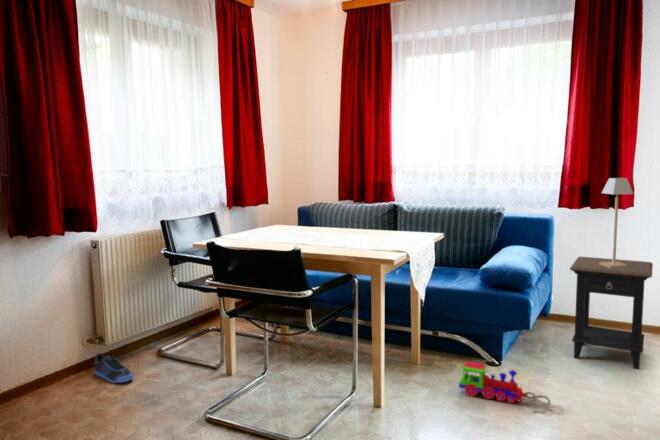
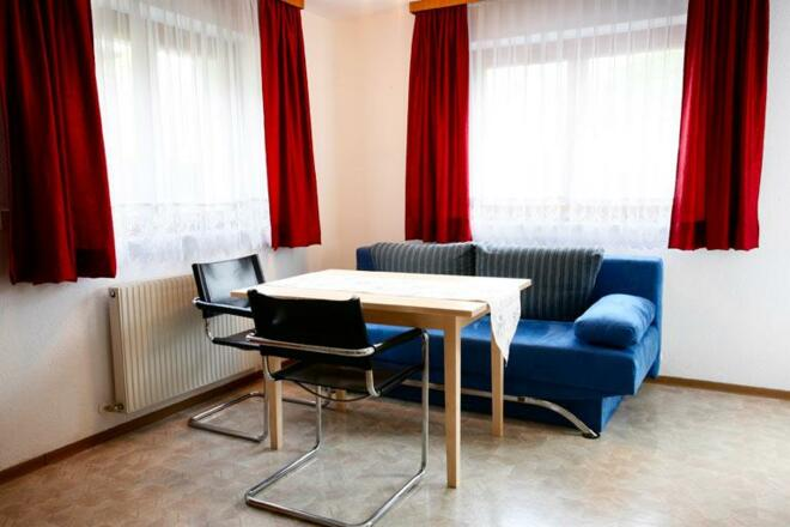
- side table [569,256,654,371]
- table lamp [599,177,634,268]
- toy train [458,360,552,407]
- sneaker [93,352,134,384]
